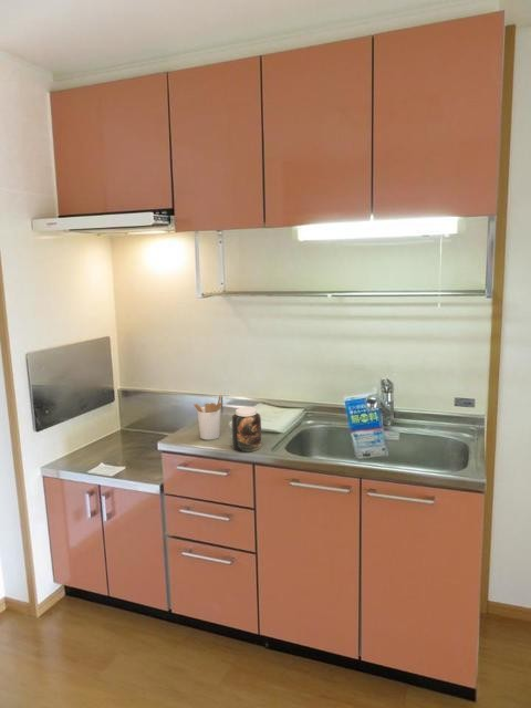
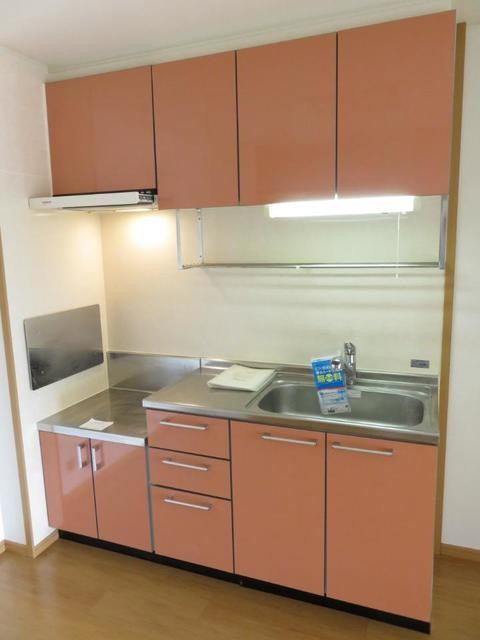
- utensil holder [192,394,223,441]
- jar [231,406,262,452]
